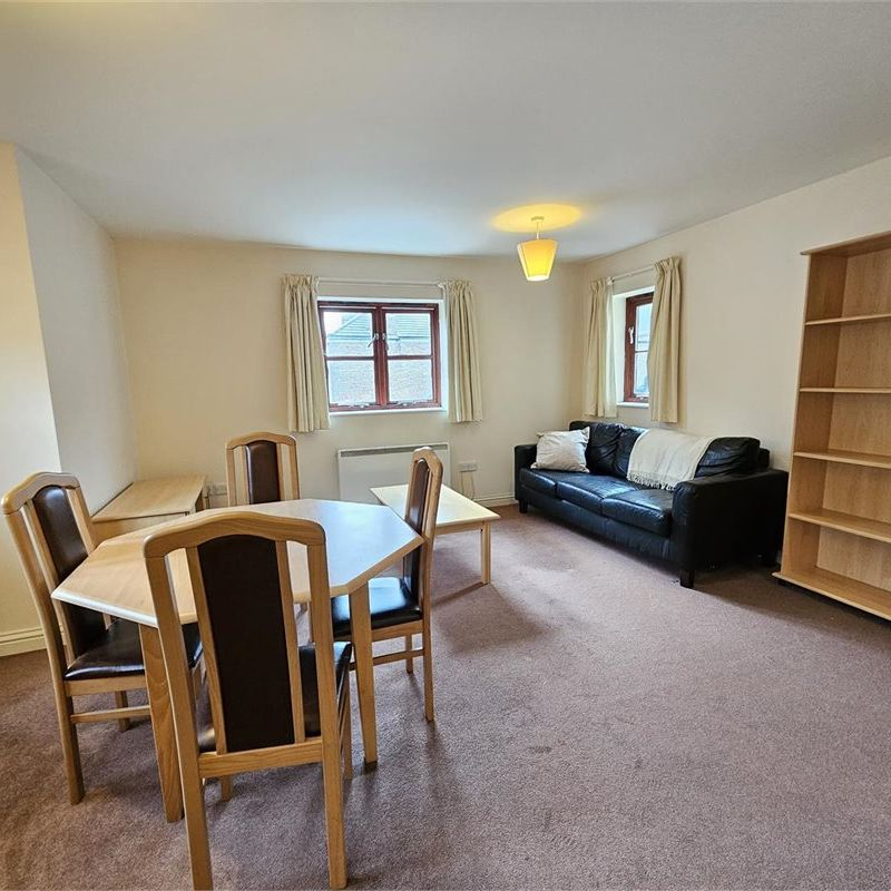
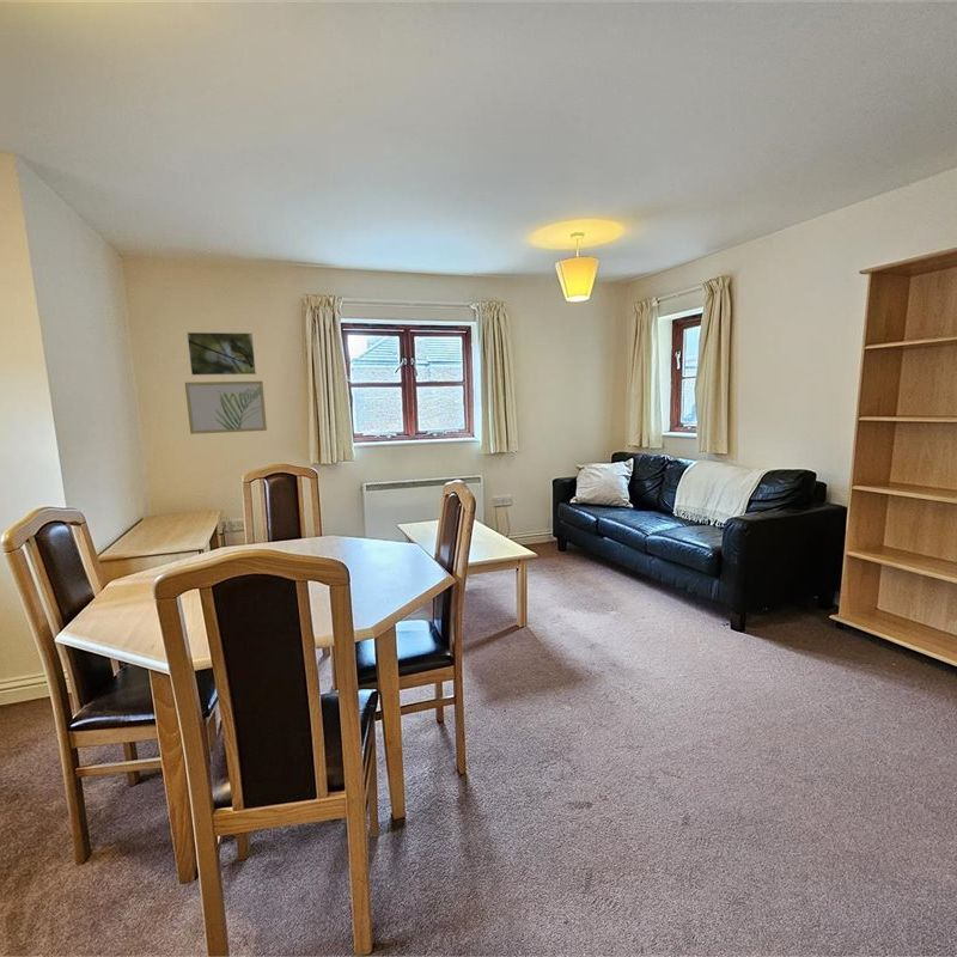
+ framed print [185,331,257,377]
+ wall art [184,380,268,435]
